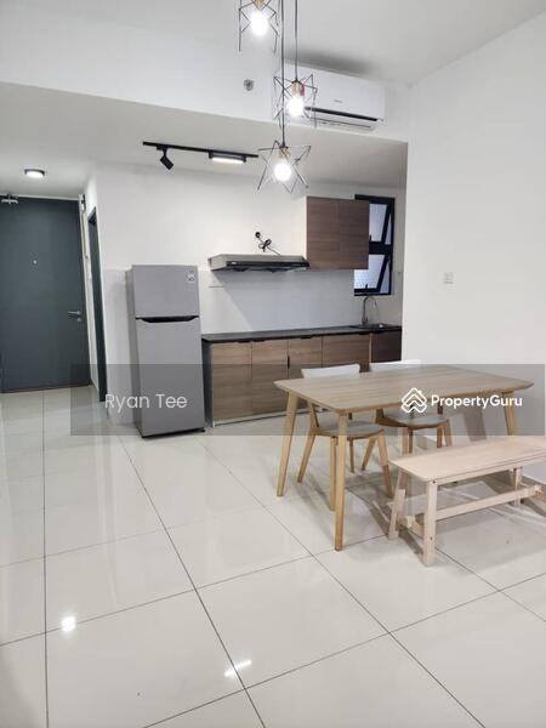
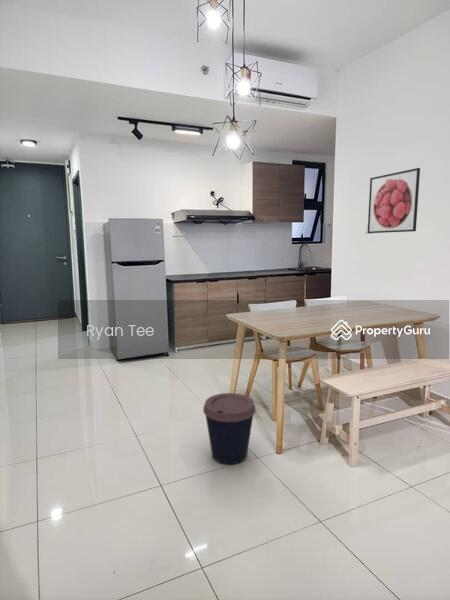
+ coffee cup [202,392,257,465]
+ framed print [367,167,421,234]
